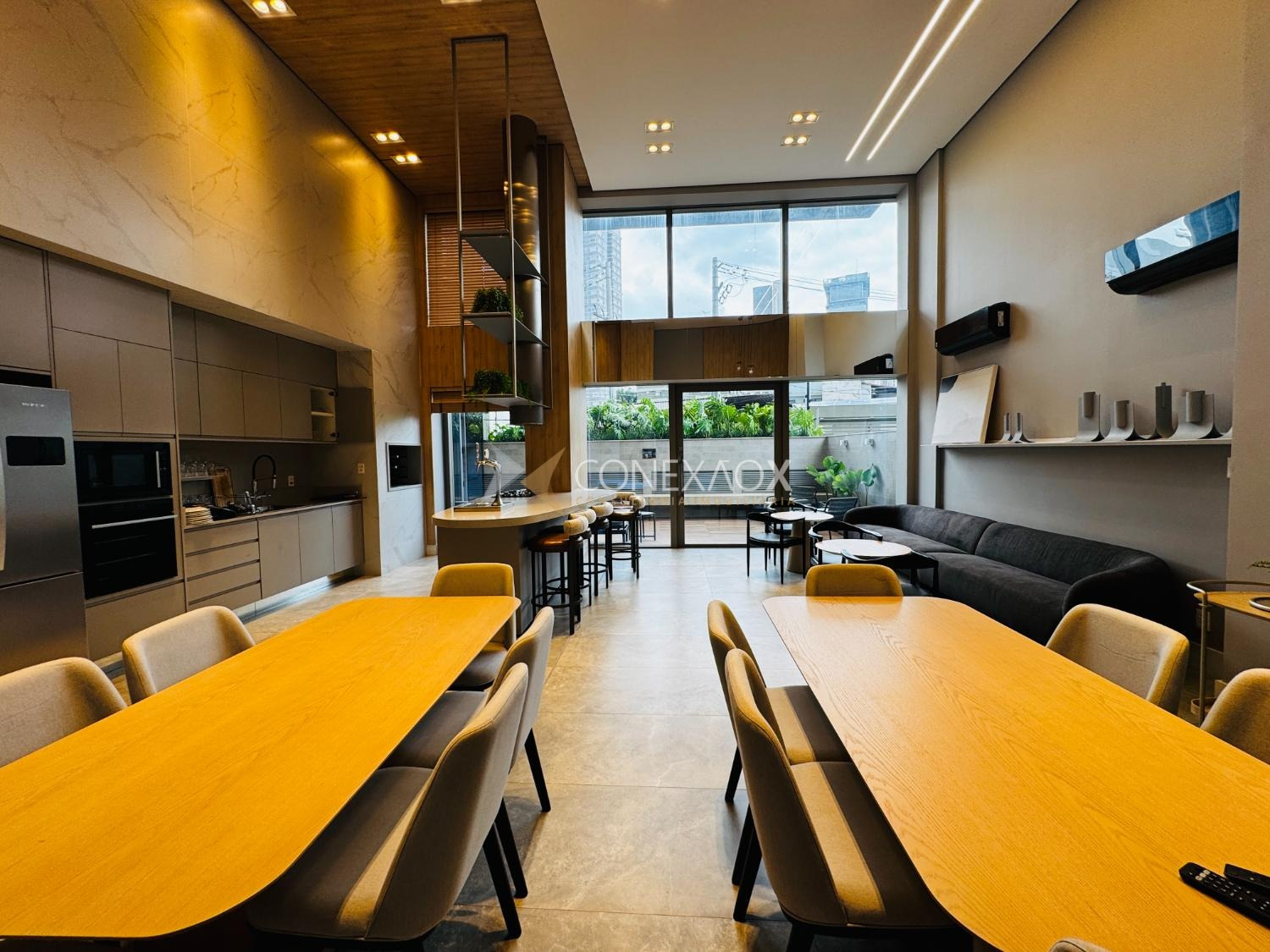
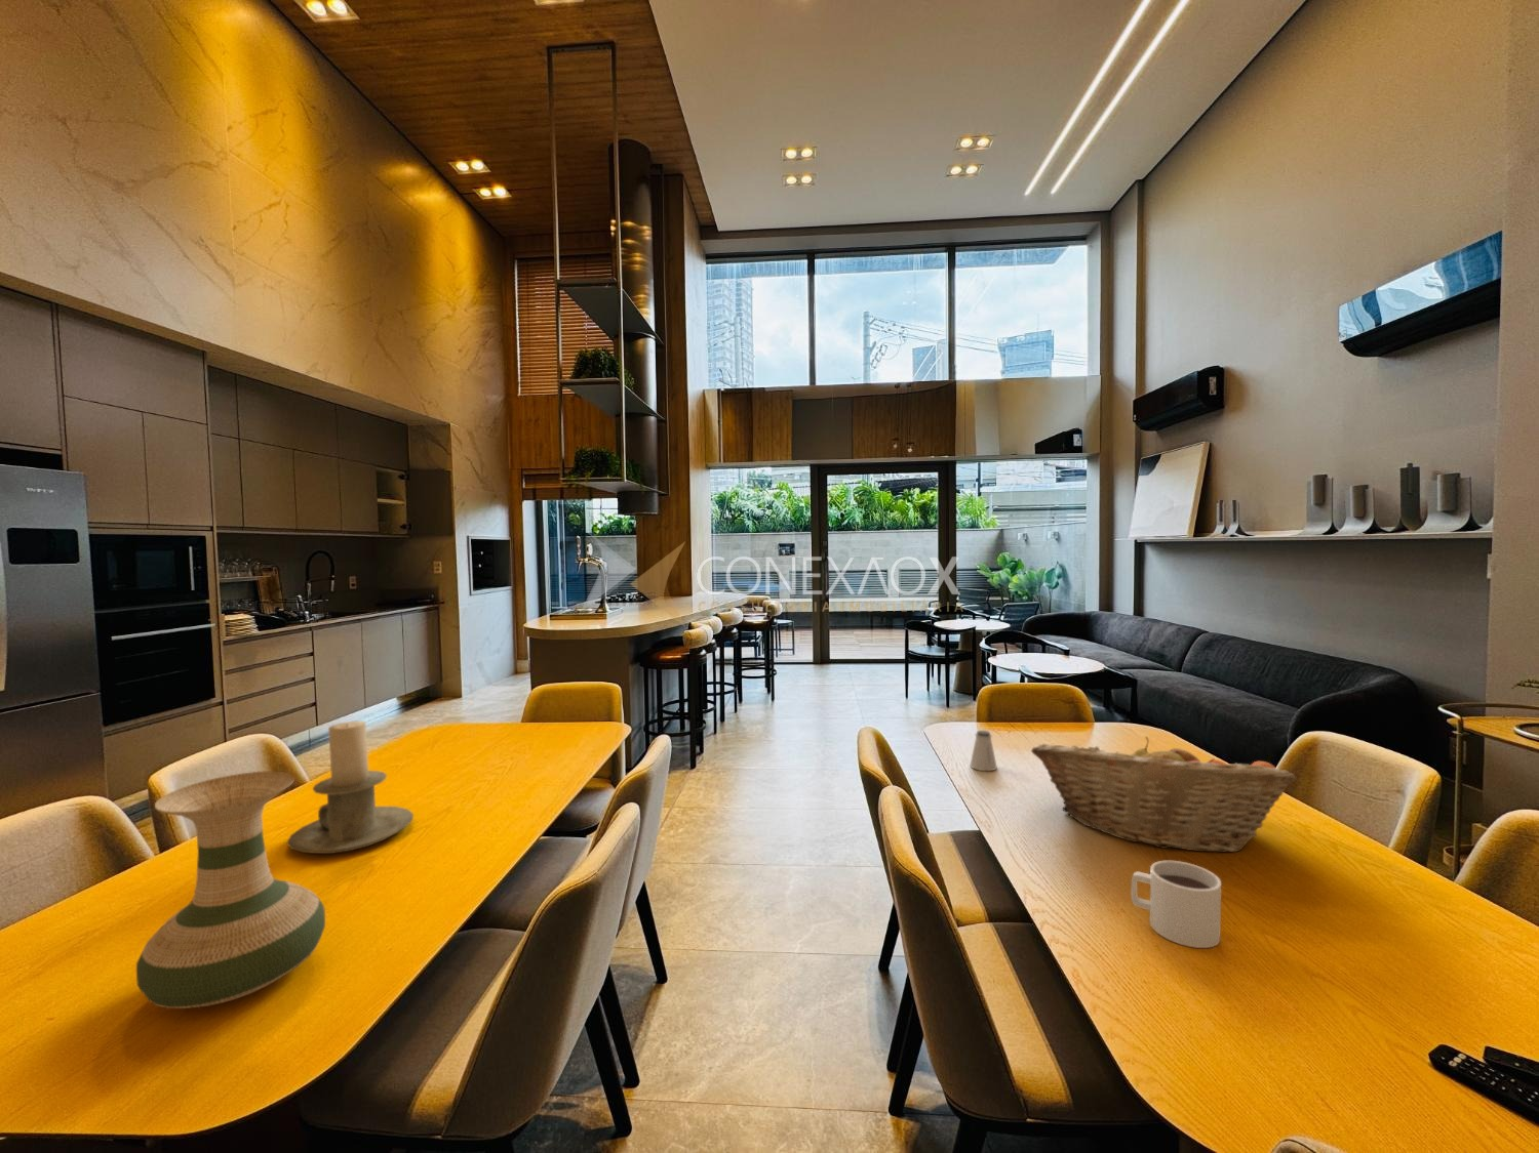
+ saltshaker [969,730,999,771]
+ vase [136,770,326,1010]
+ fruit basket [1030,736,1297,854]
+ mug [1129,860,1222,950]
+ candle holder [286,721,414,855]
